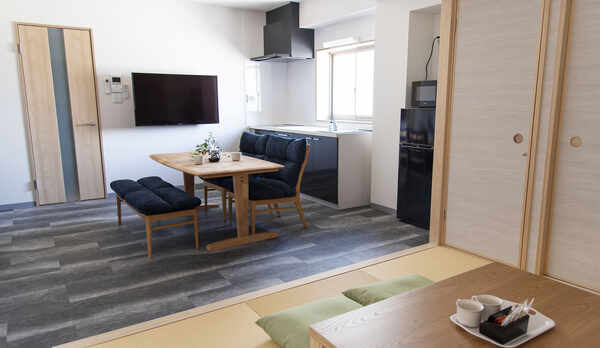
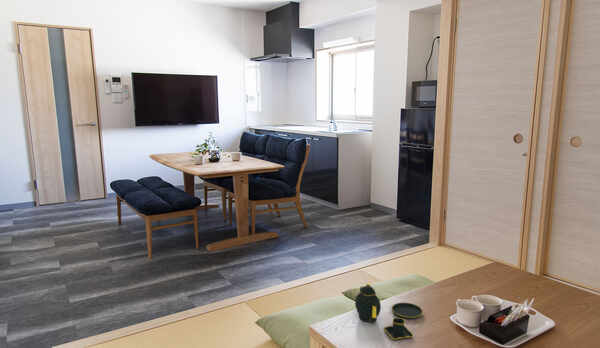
+ teapot [354,282,424,341]
